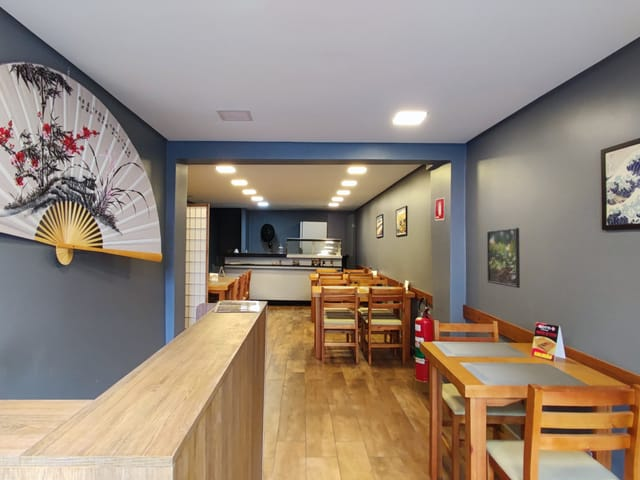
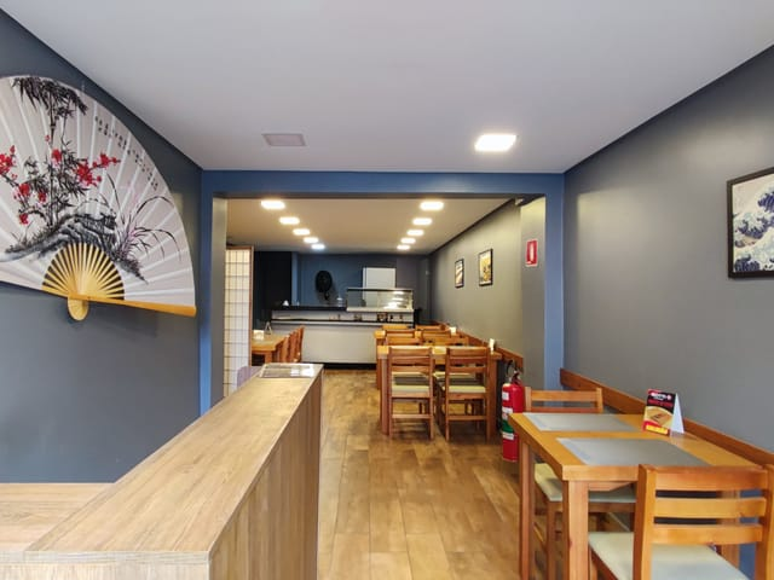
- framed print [486,227,521,289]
